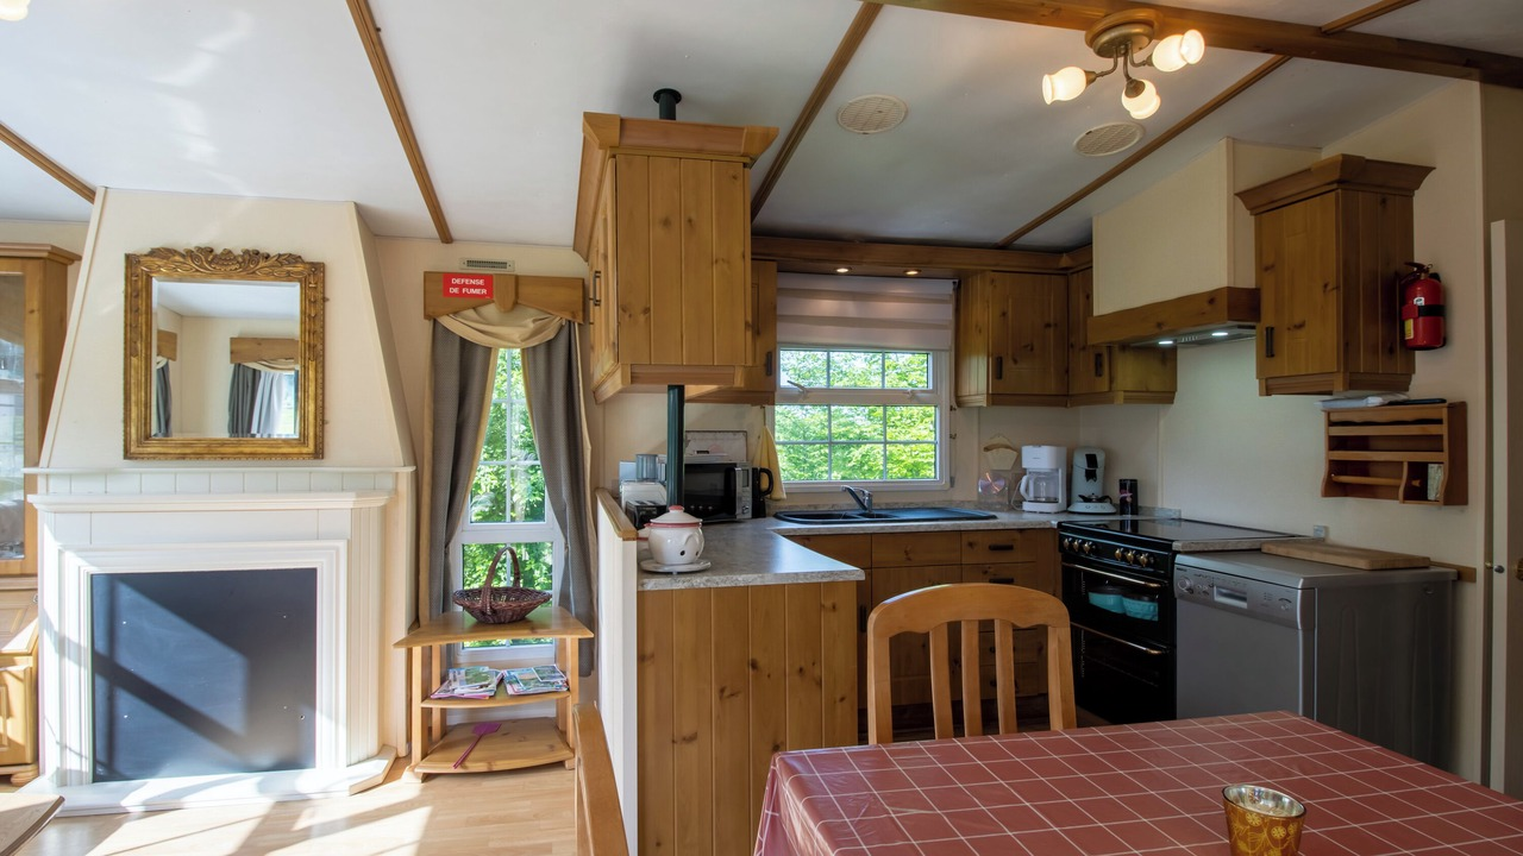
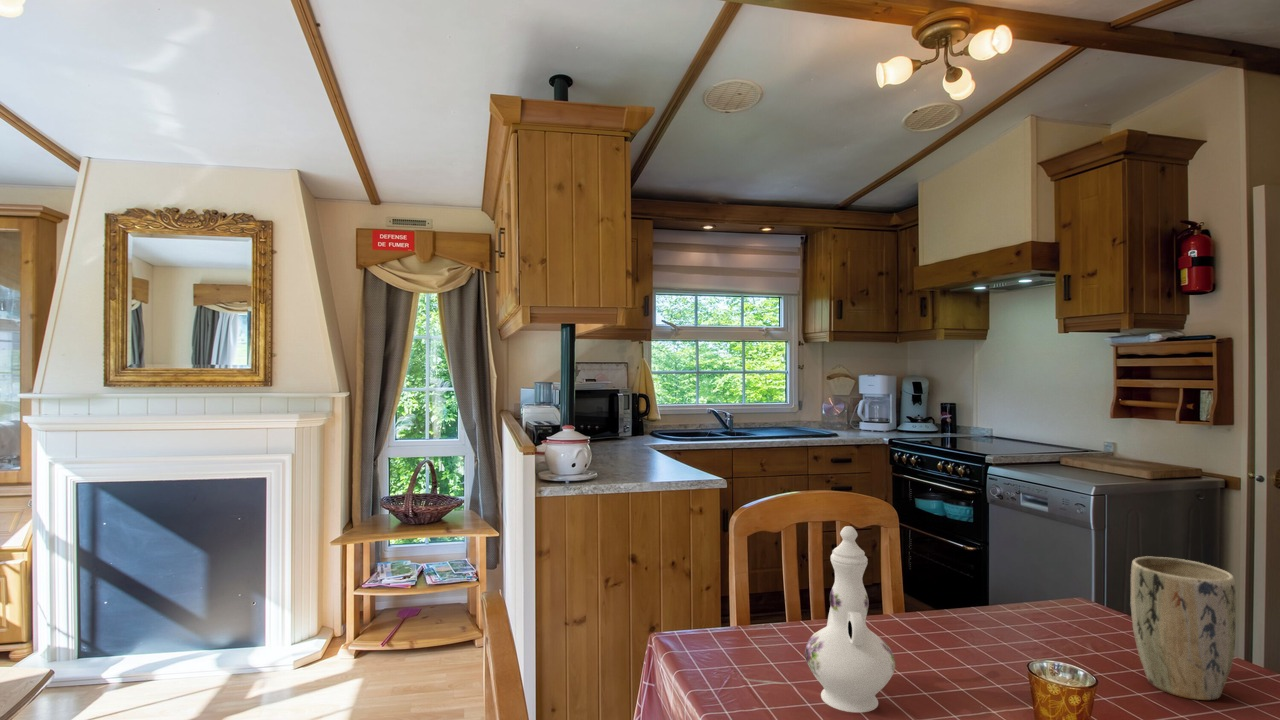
+ plant pot [1129,555,1237,701]
+ chinaware [804,525,896,714]
